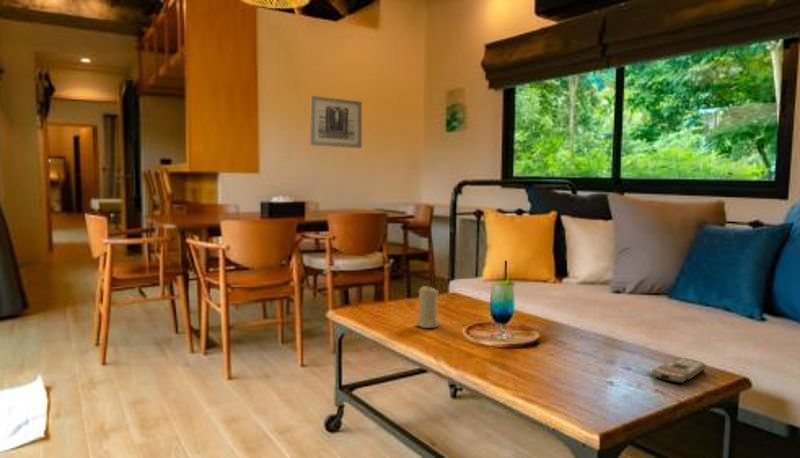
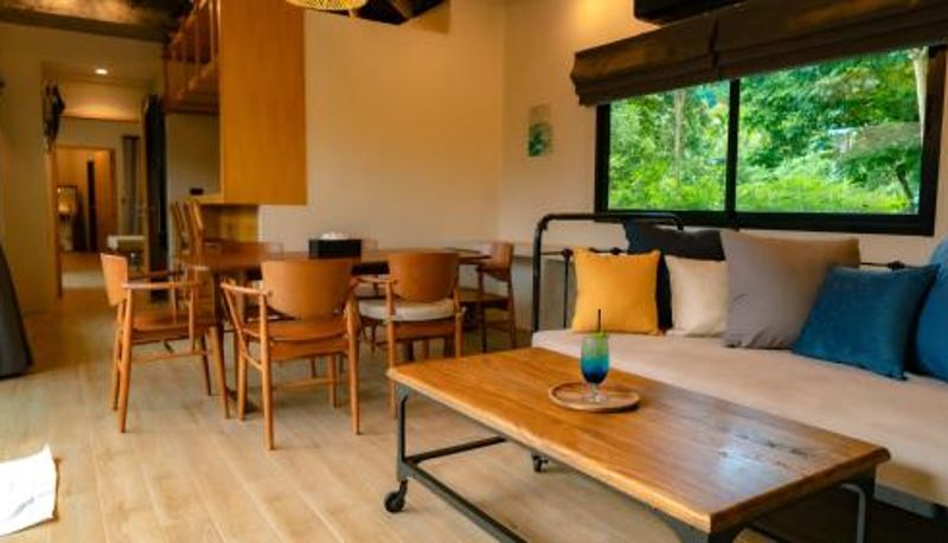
- wall art [309,95,363,149]
- remote control [650,357,707,384]
- candle [414,284,441,329]
